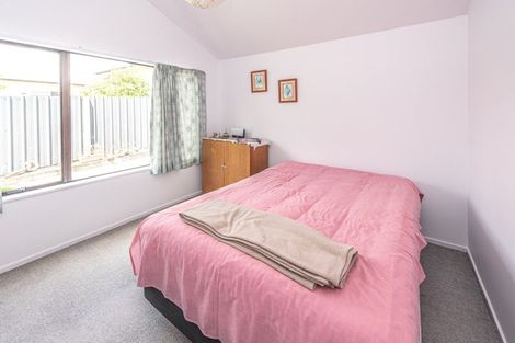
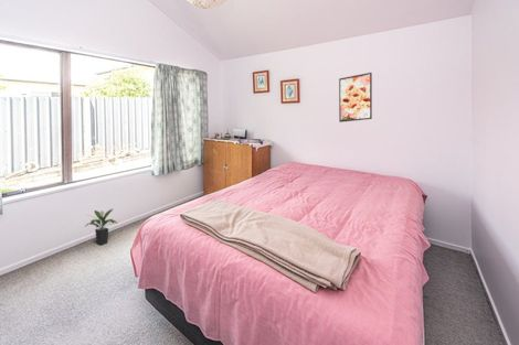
+ potted plant [84,208,118,246]
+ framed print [338,72,373,123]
